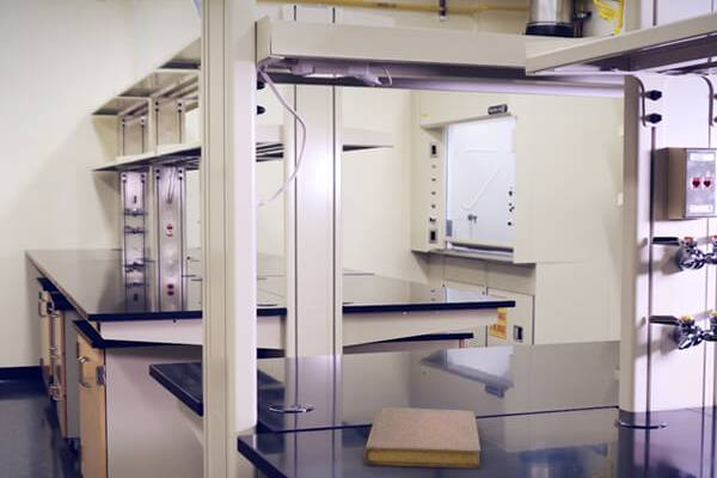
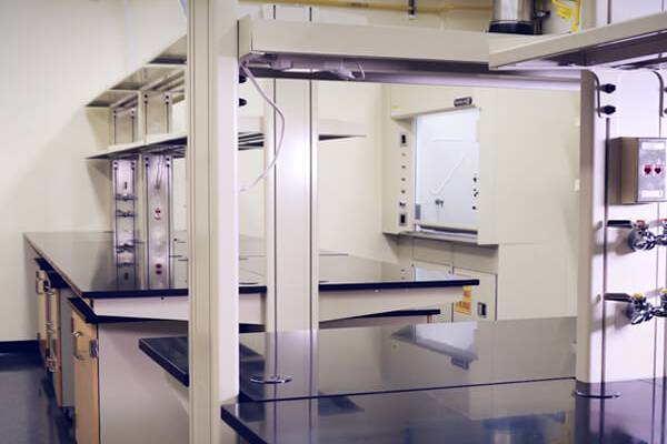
- notebook [363,406,482,470]
